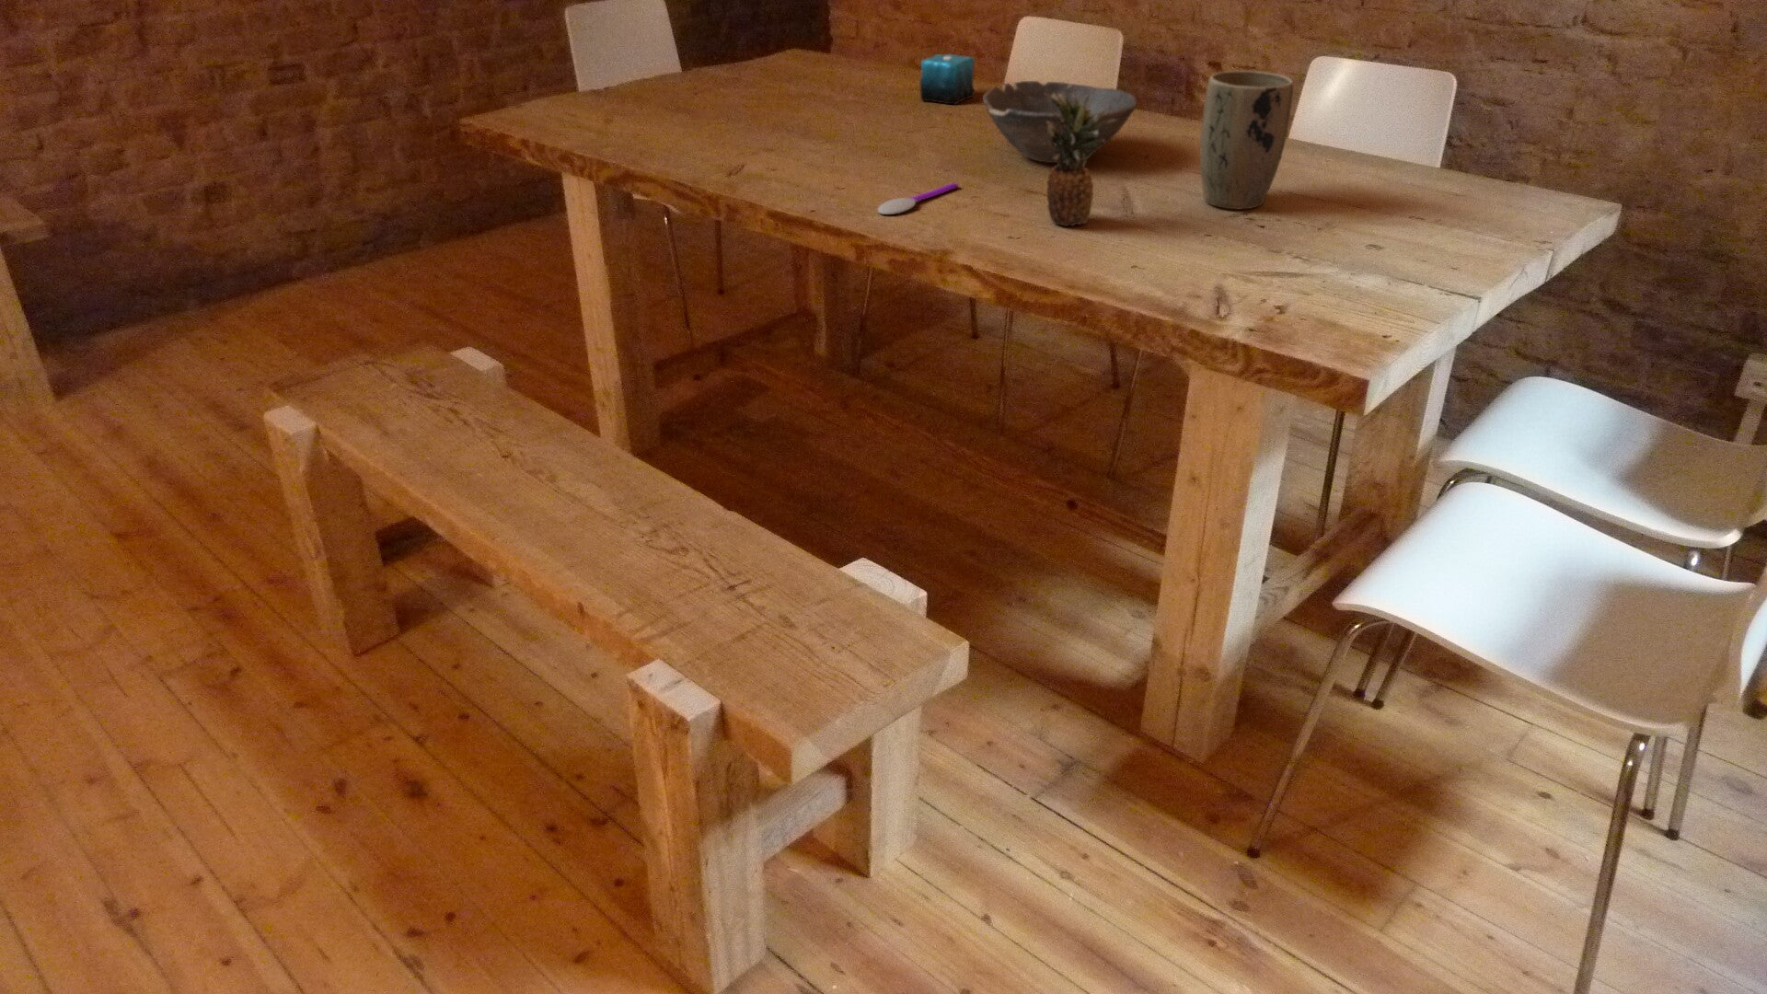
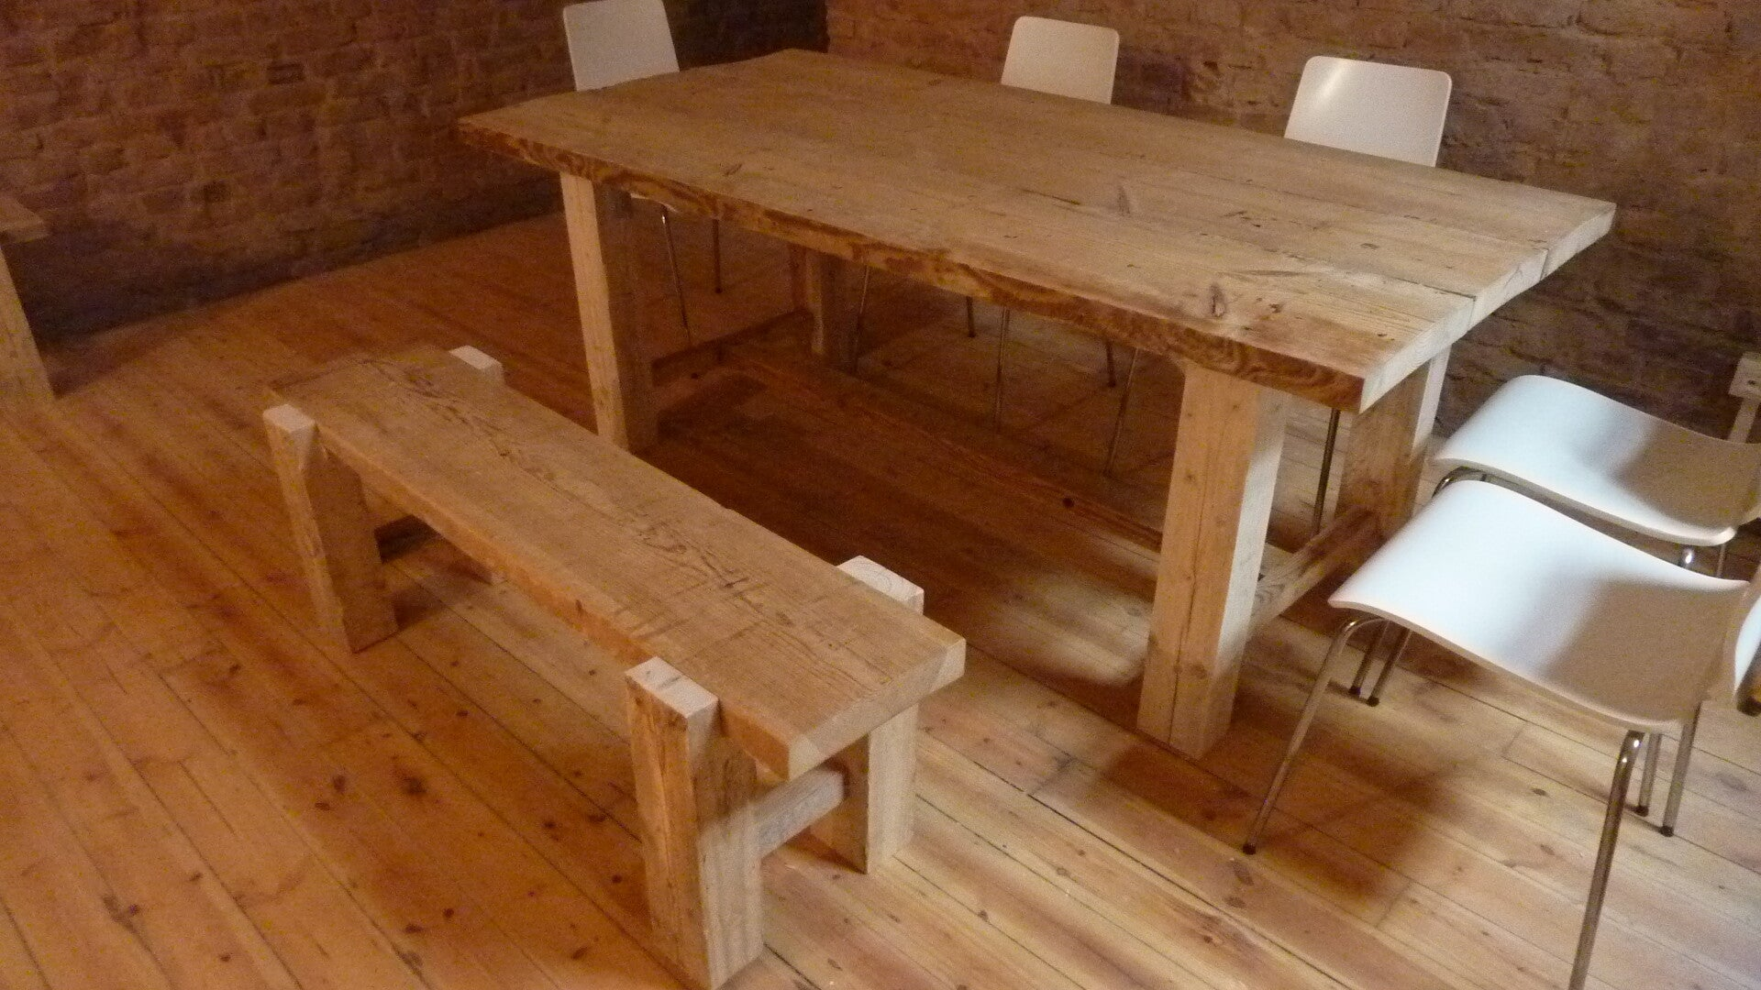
- candle [920,46,976,104]
- plant pot [1199,70,1294,211]
- bowl [982,80,1137,164]
- spoon [877,182,959,215]
- fruit [1044,93,1115,227]
